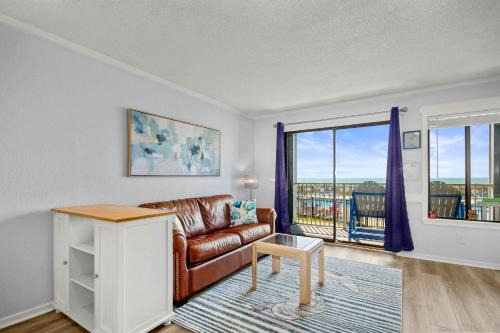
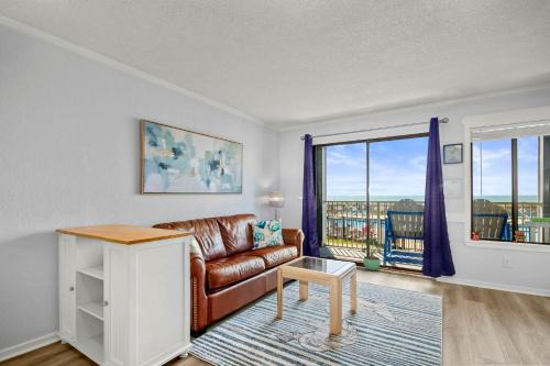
+ potted plant [361,237,384,271]
